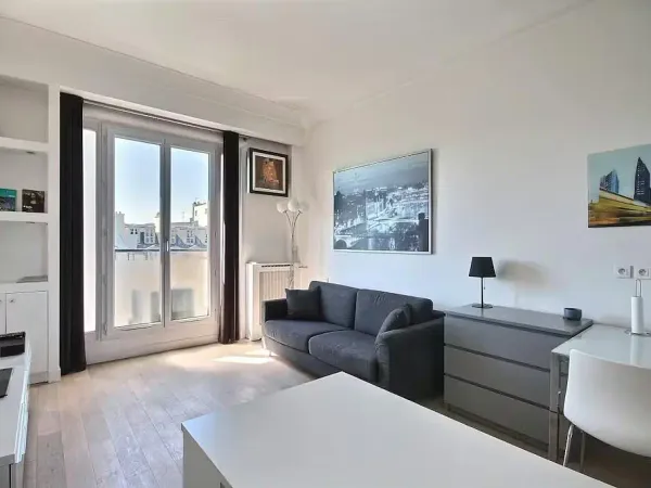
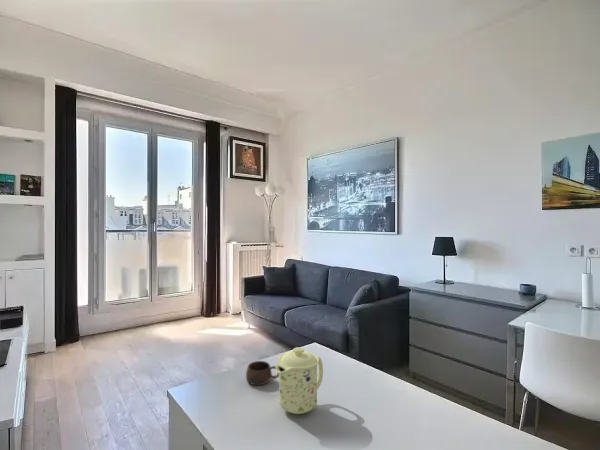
+ cup [245,360,279,386]
+ mug [275,346,324,415]
